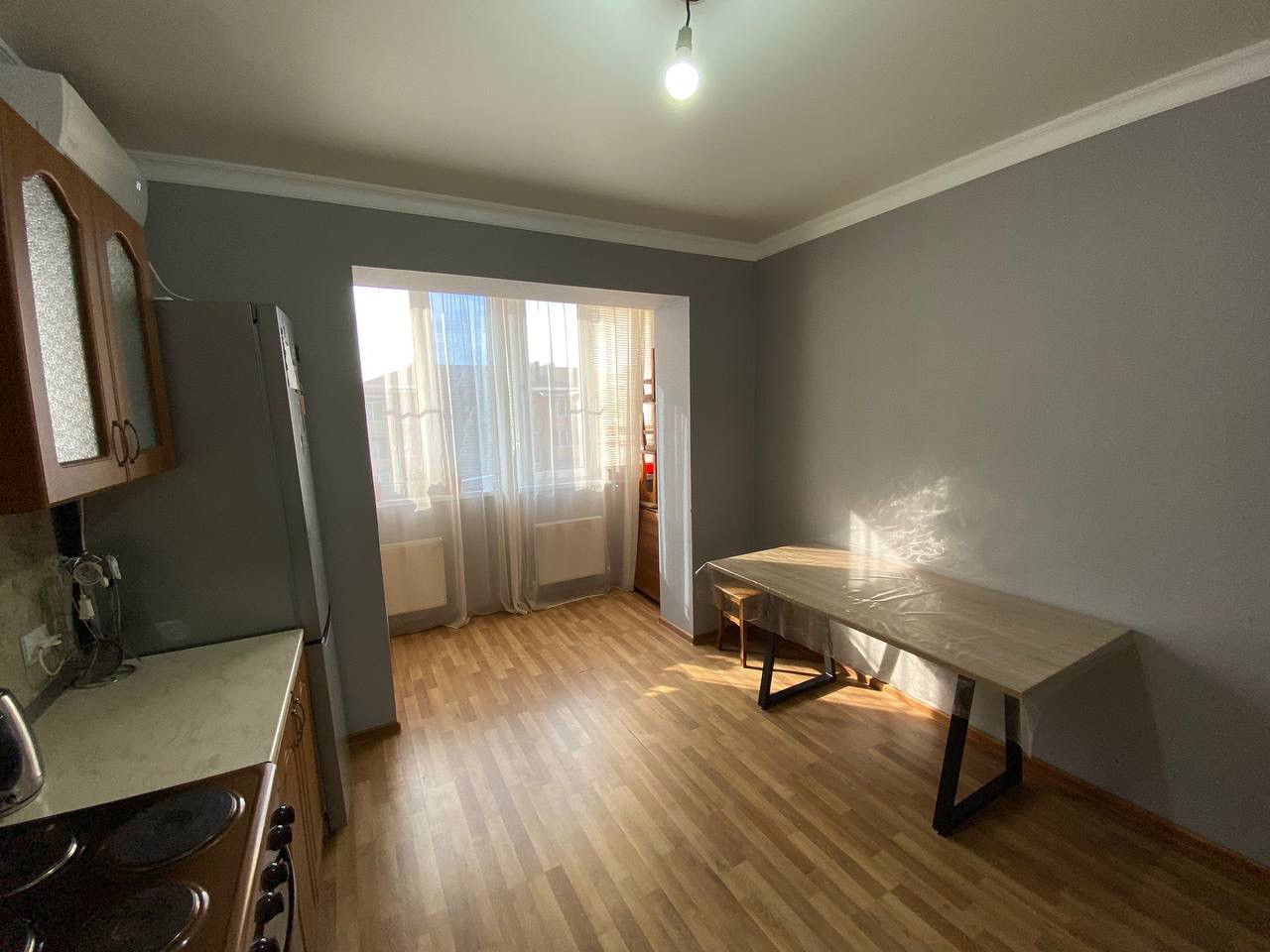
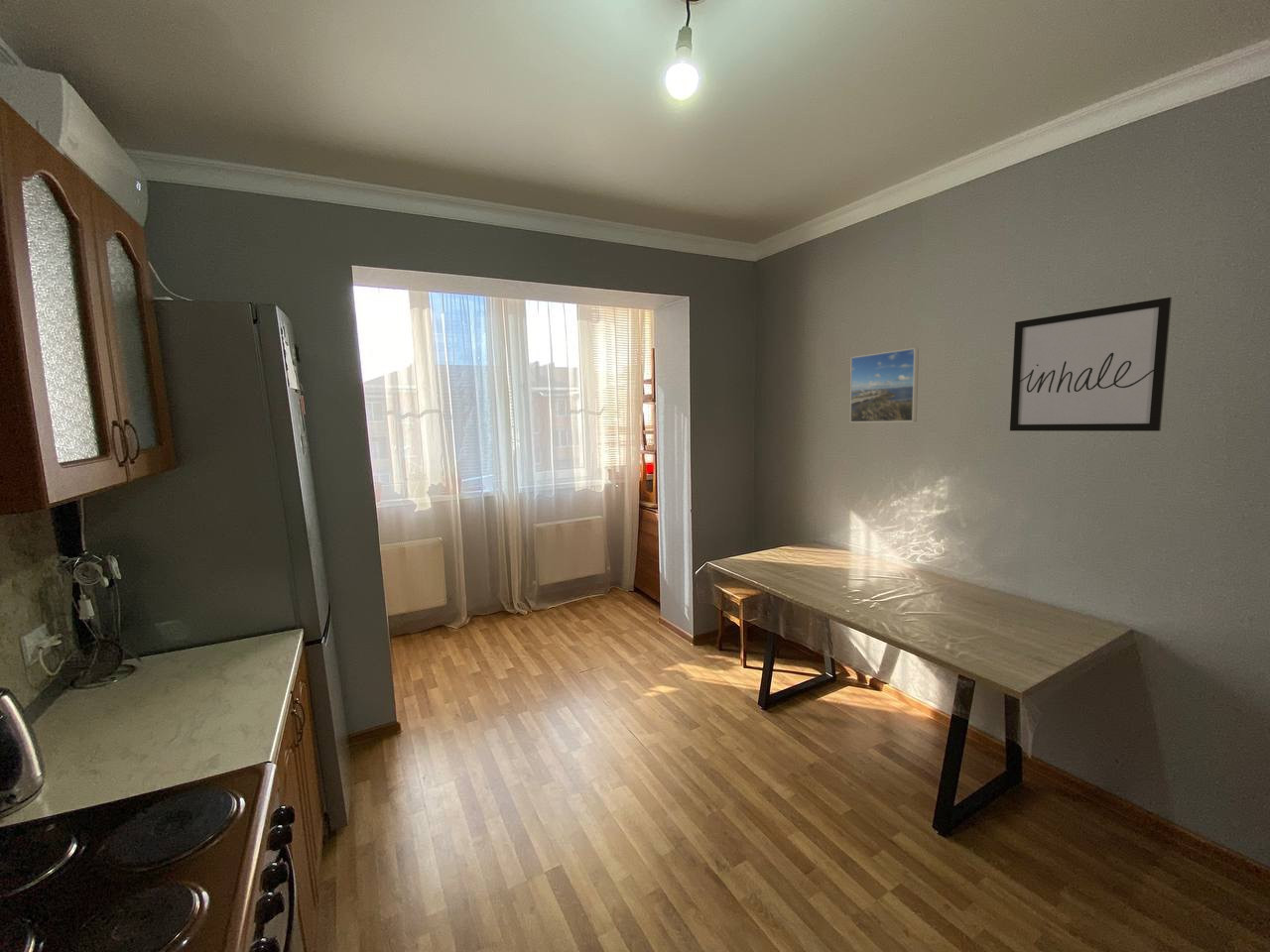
+ wall art [1009,297,1173,432]
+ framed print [849,347,920,423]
